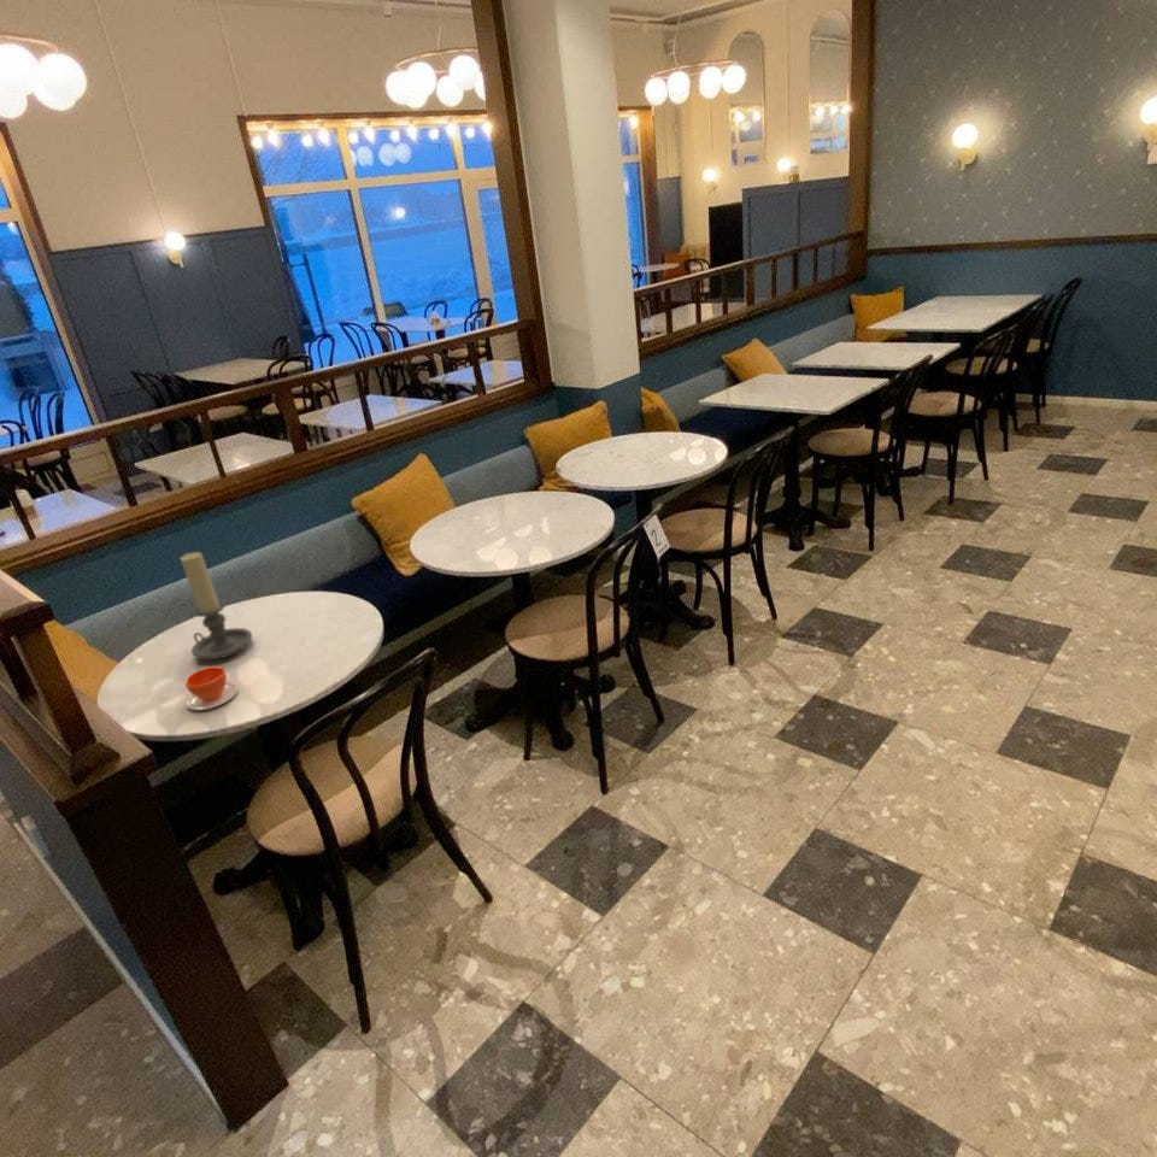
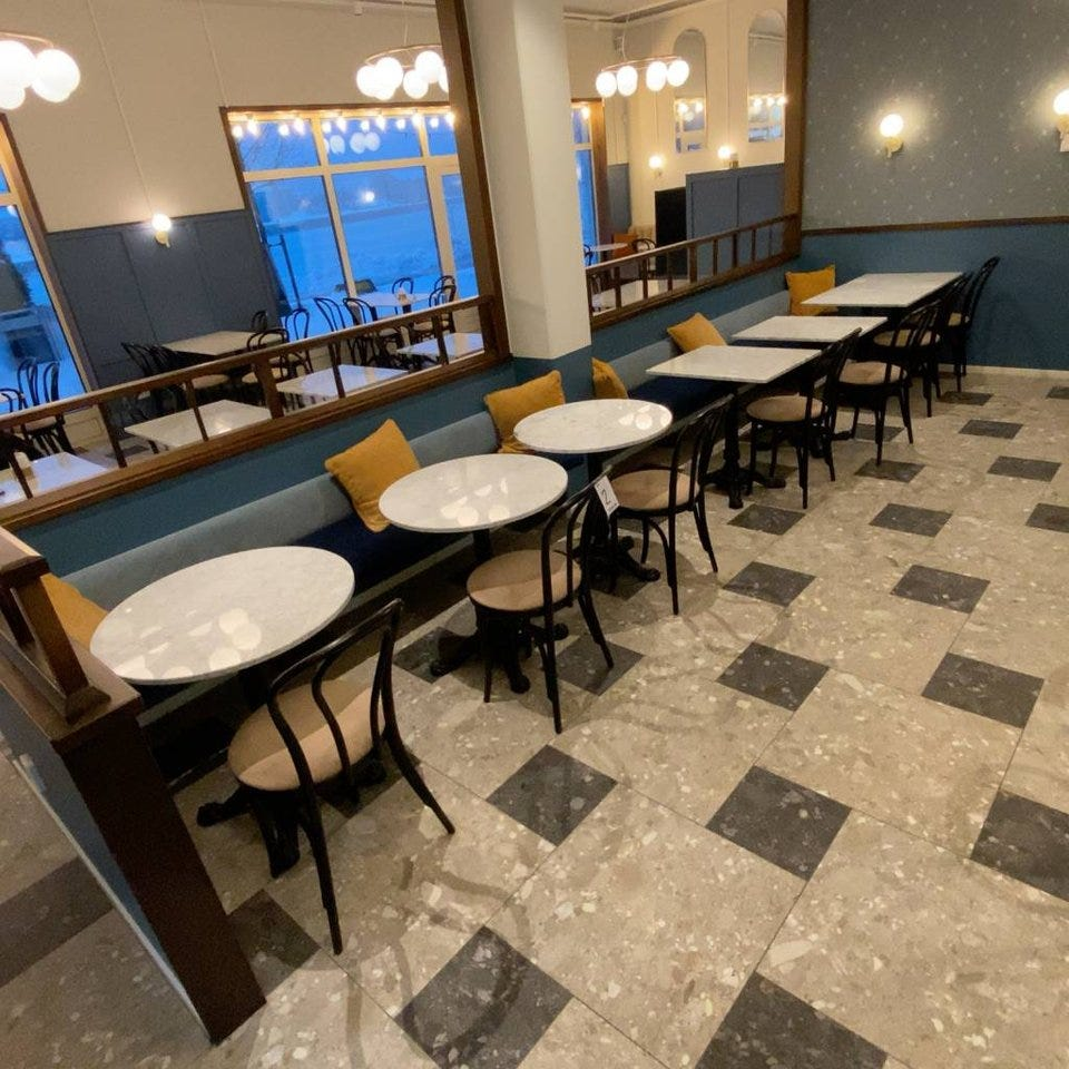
- candle holder [180,551,253,662]
- teacup [183,665,240,711]
